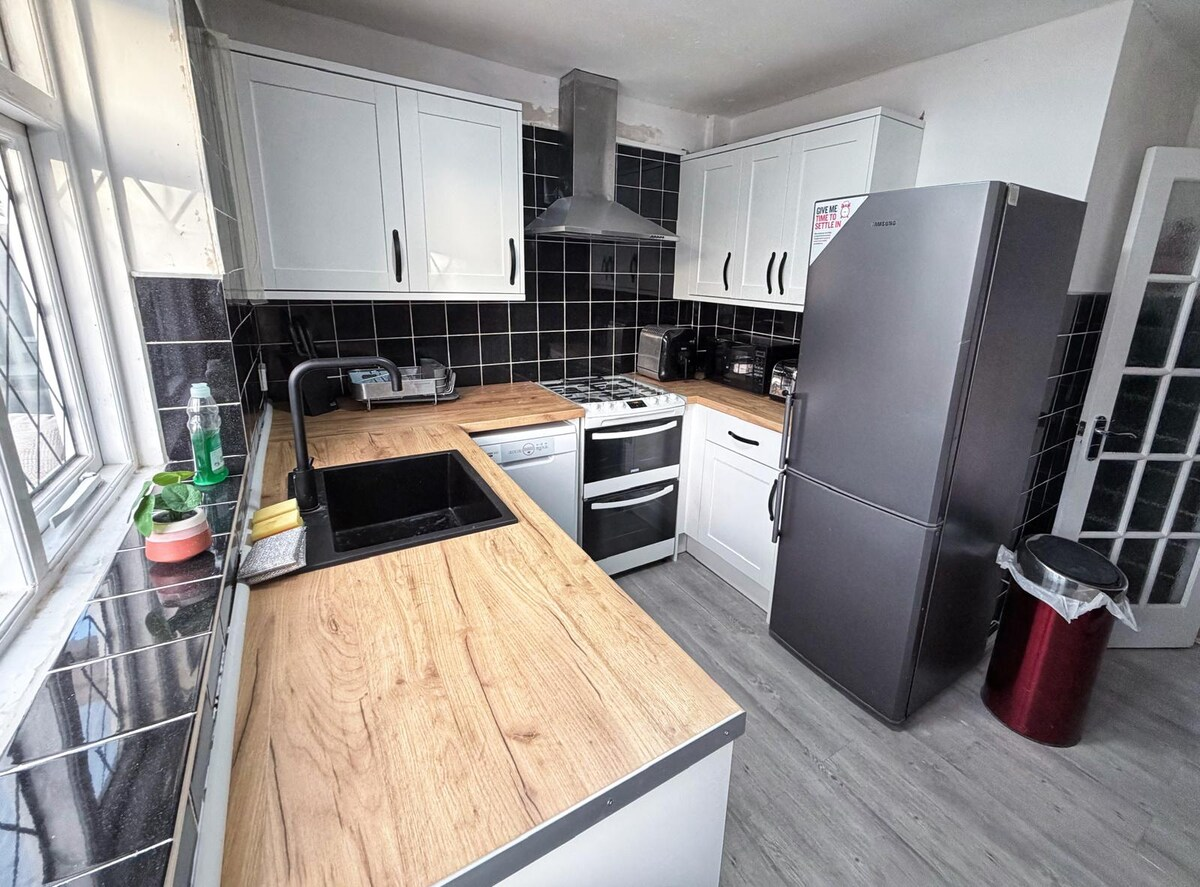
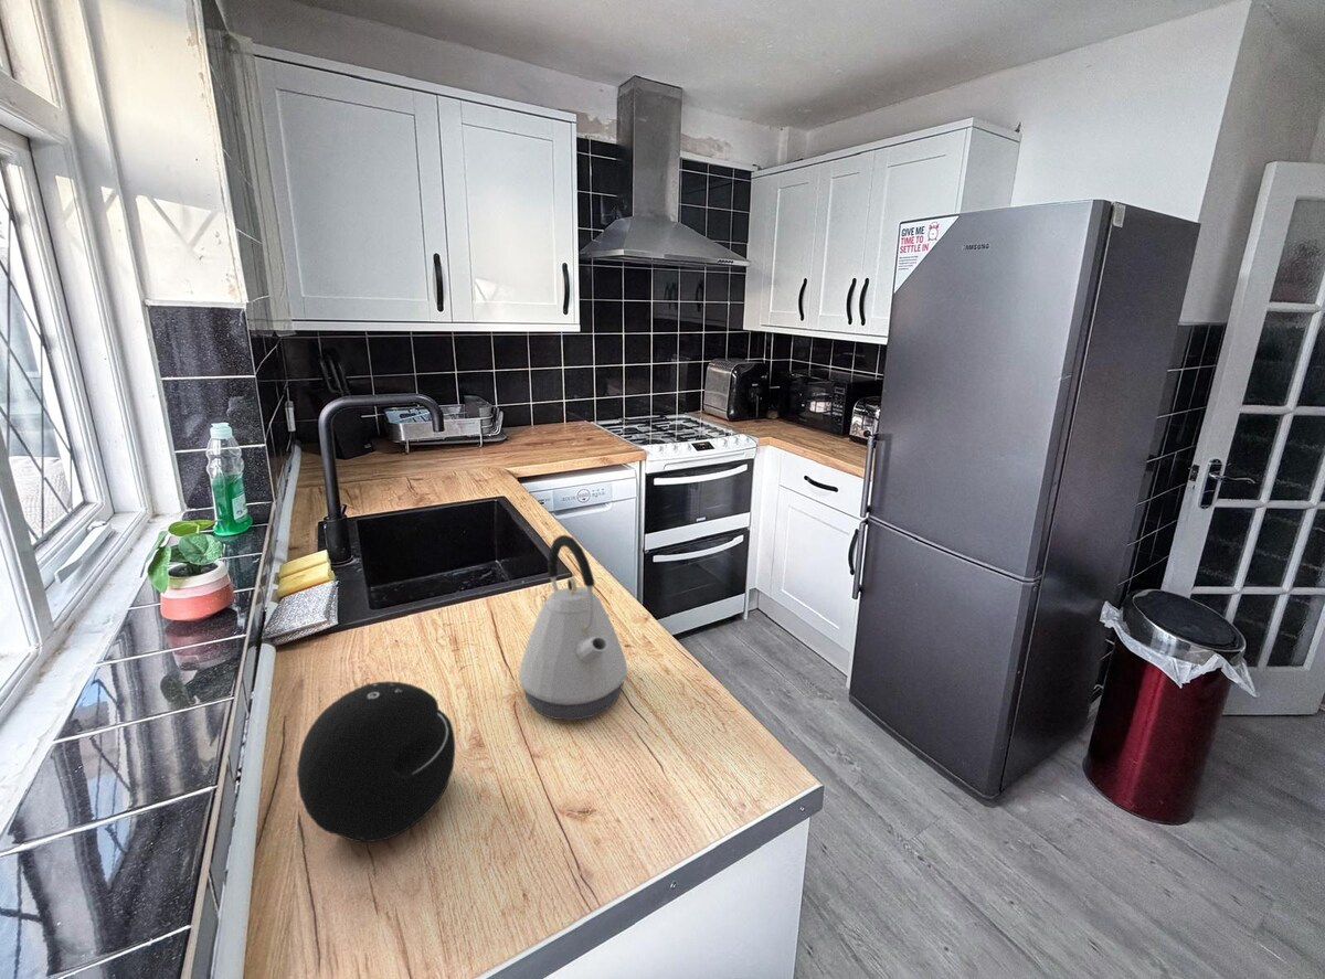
+ speaker [296,680,456,843]
+ kettle [518,534,628,721]
